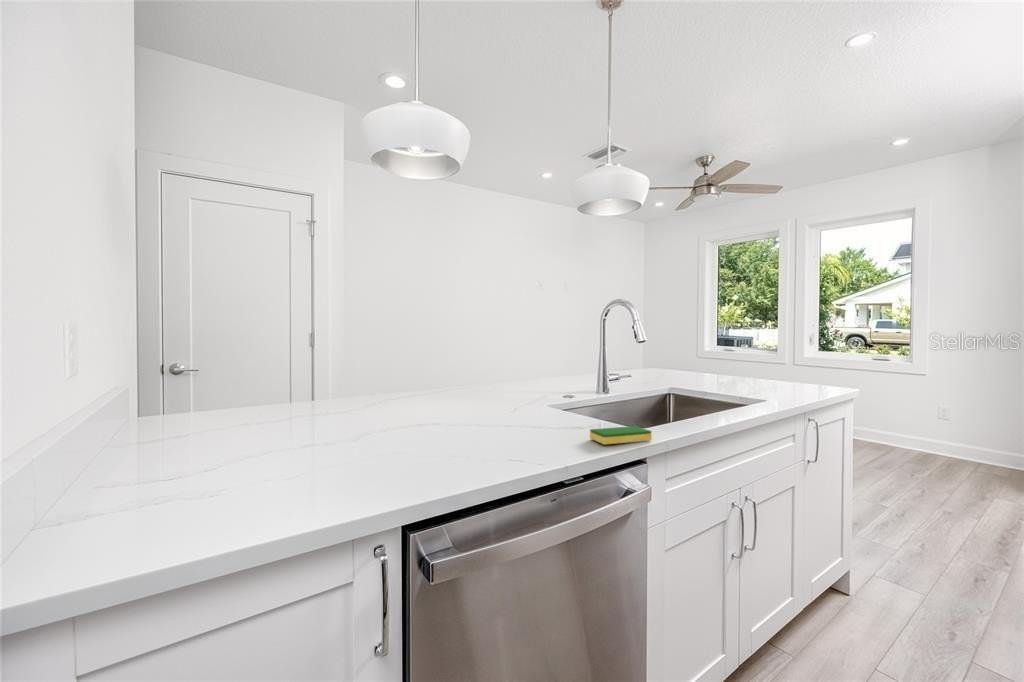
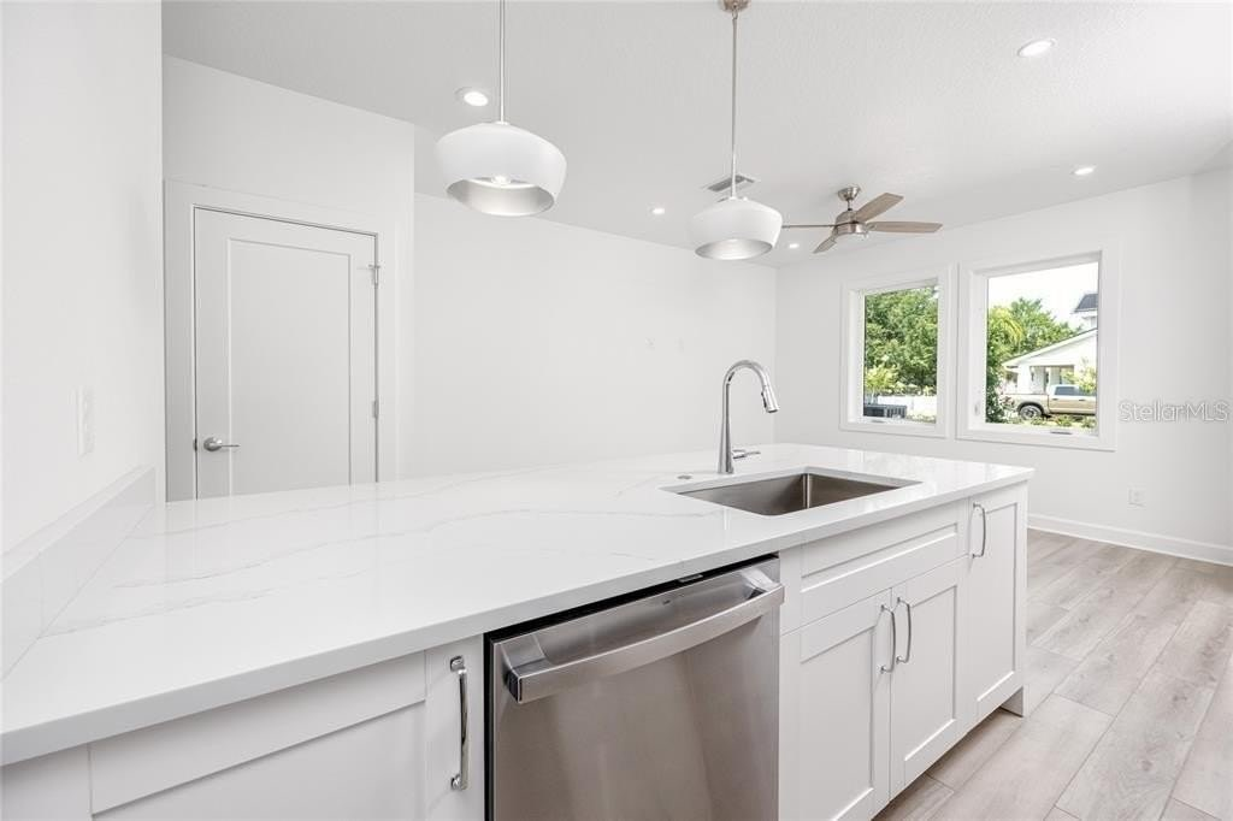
- dish sponge [589,425,653,446]
